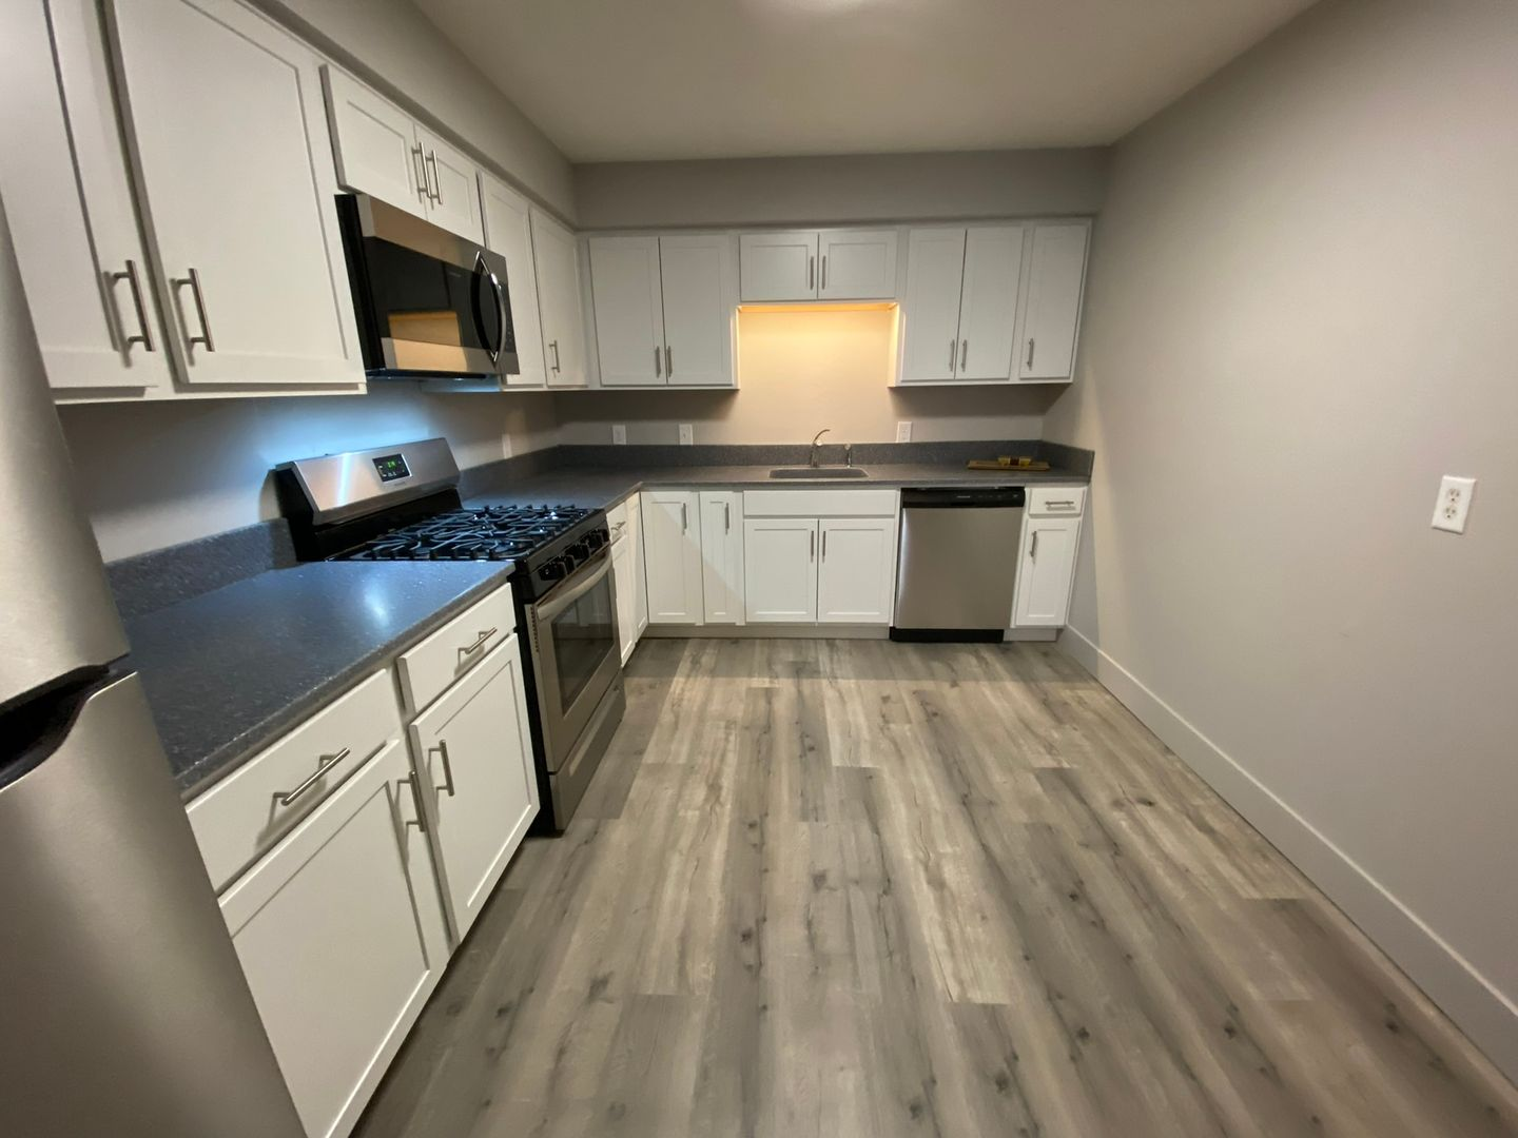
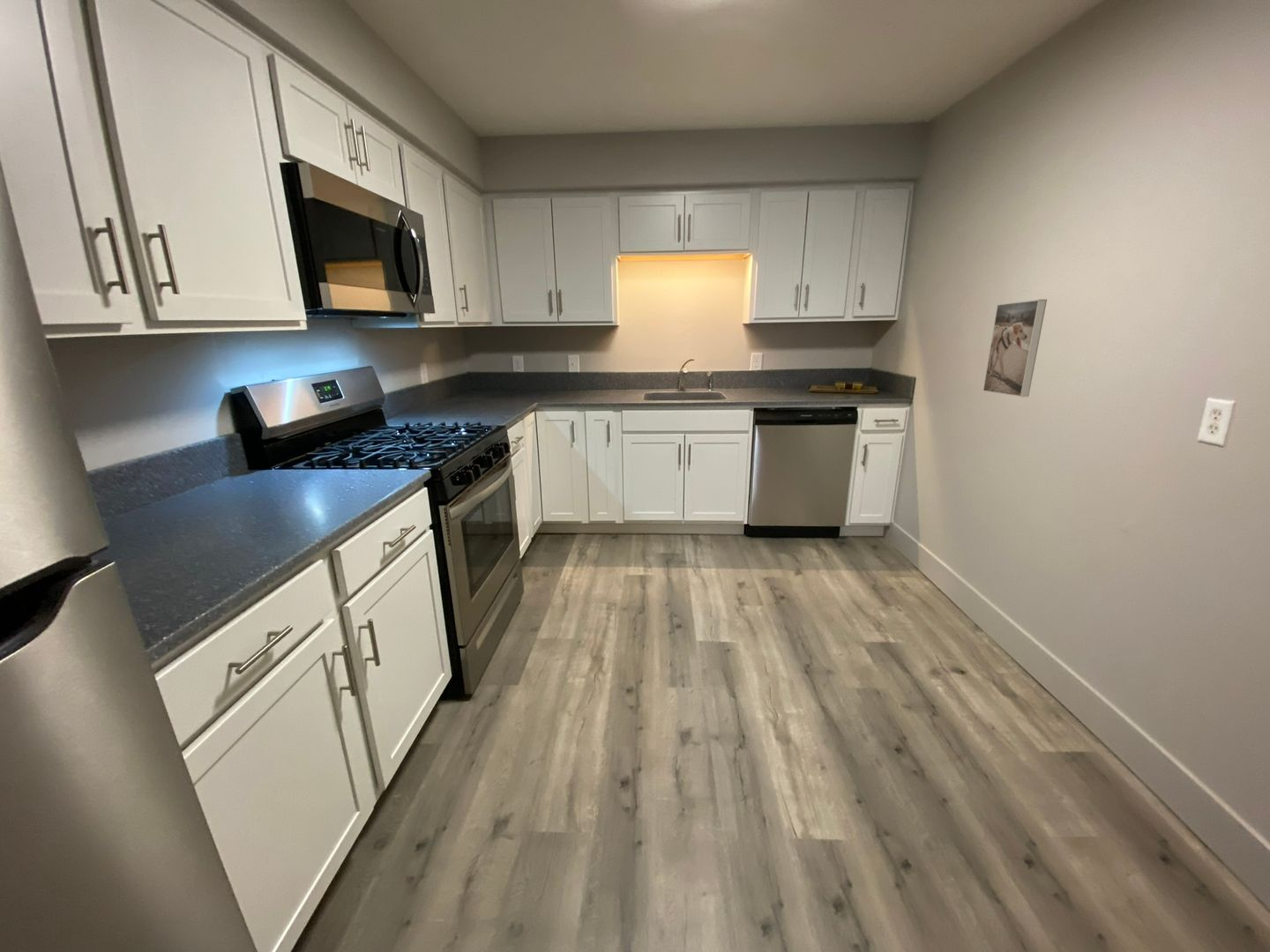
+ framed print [982,299,1048,398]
